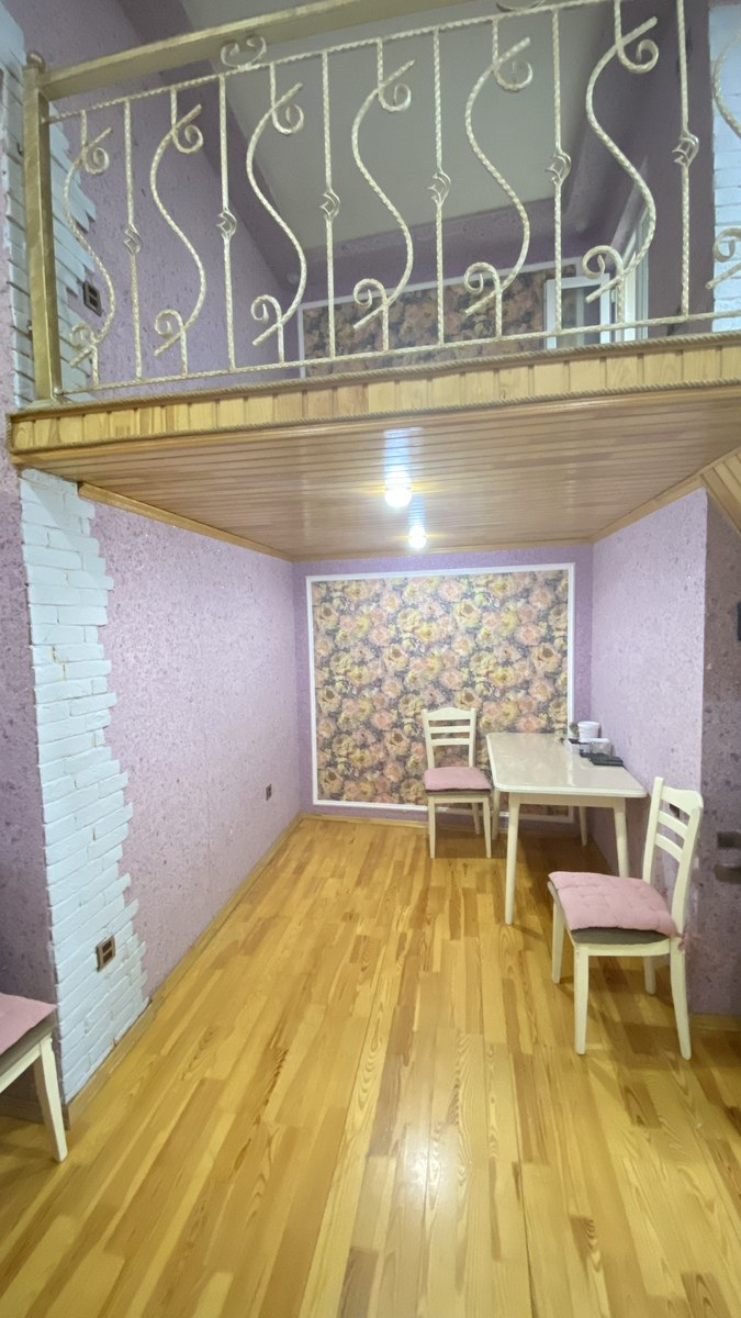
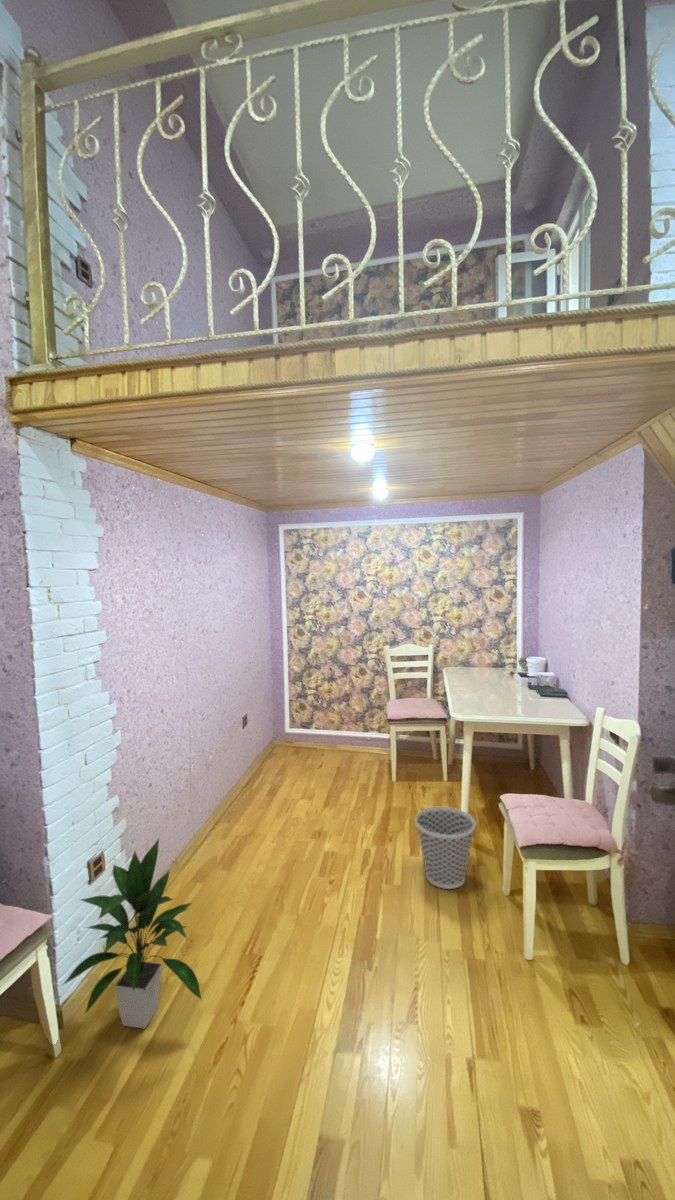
+ wastebasket [414,806,476,890]
+ indoor plant [60,838,203,1029]
